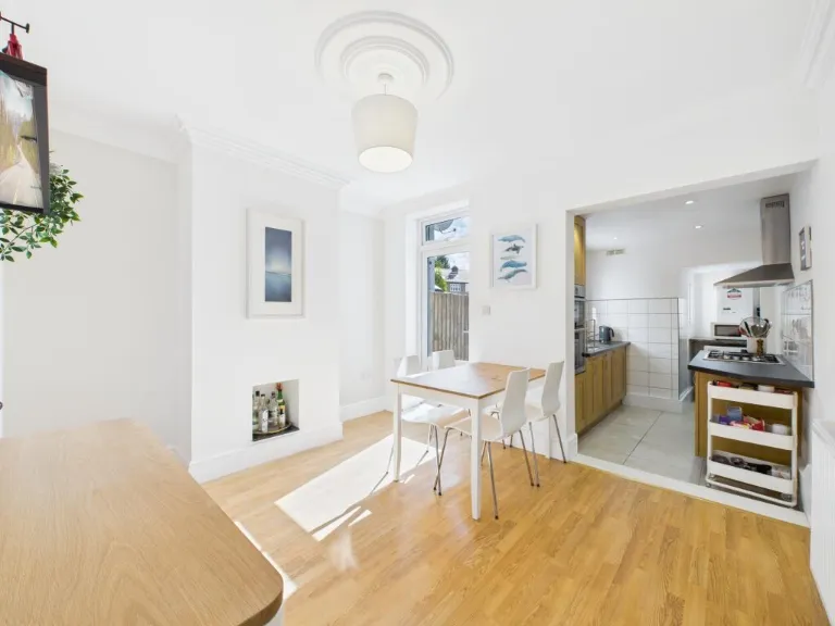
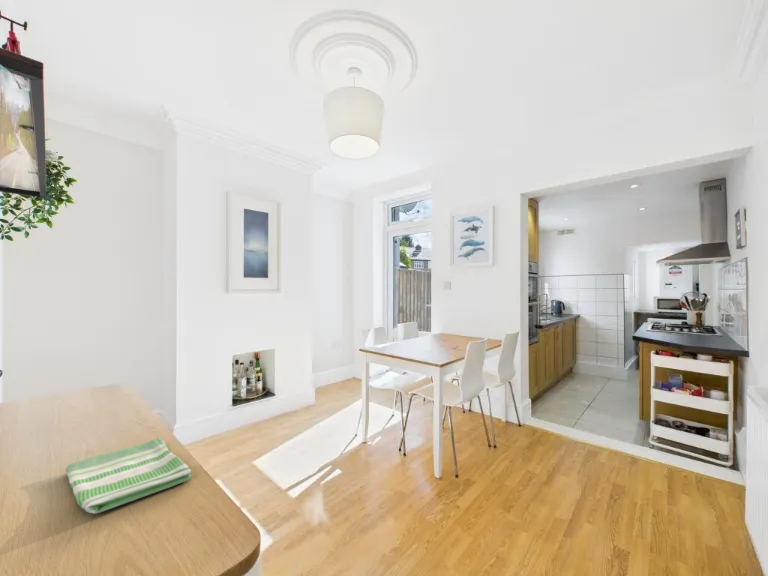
+ dish towel [65,437,193,514]
